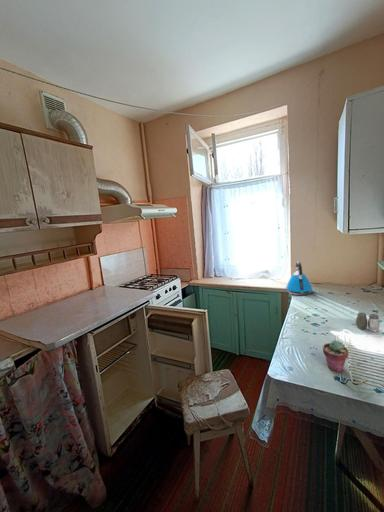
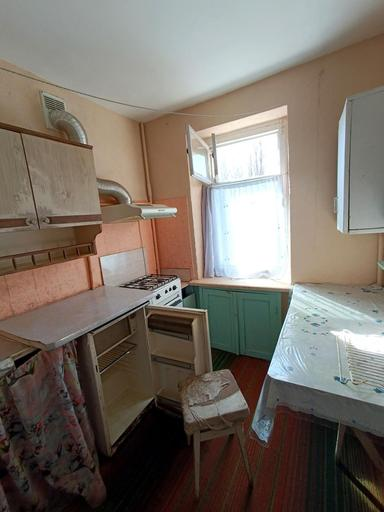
- kettle [285,261,314,296]
- potted succulent [322,339,350,373]
- salt and pepper shaker [355,311,381,332]
